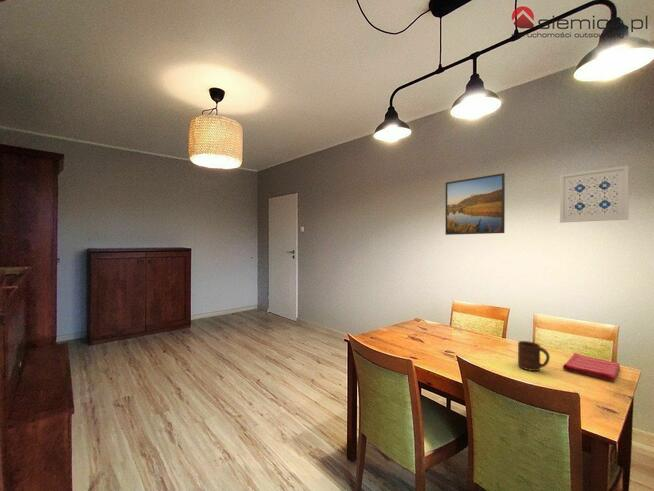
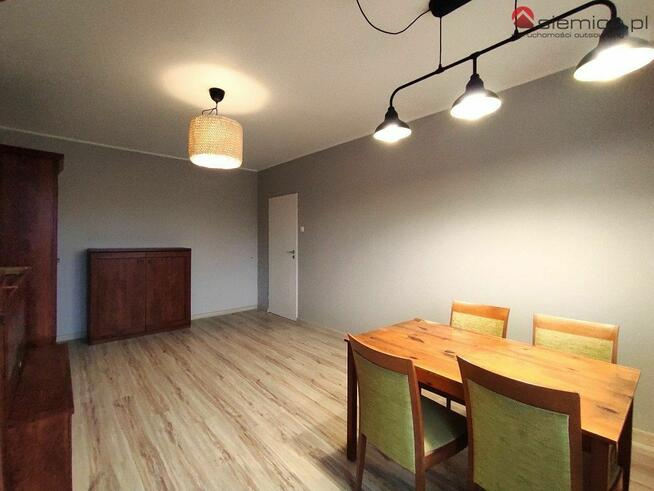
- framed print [444,172,506,236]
- cup [517,340,551,372]
- dish towel [562,352,621,382]
- wall art [559,164,629,224]
